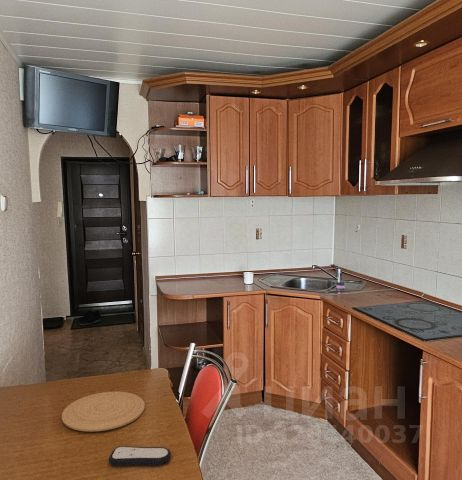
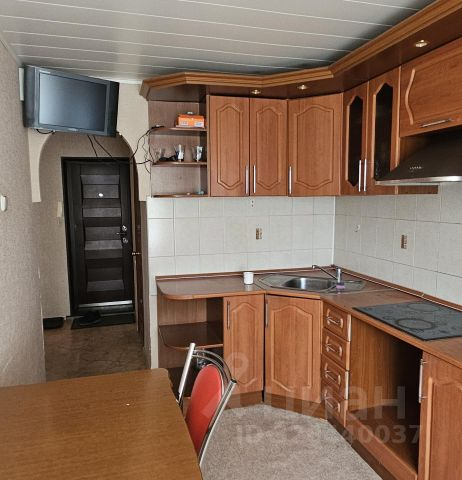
- plate [61,391,146,433]
- remote control [108,445,172,467]
